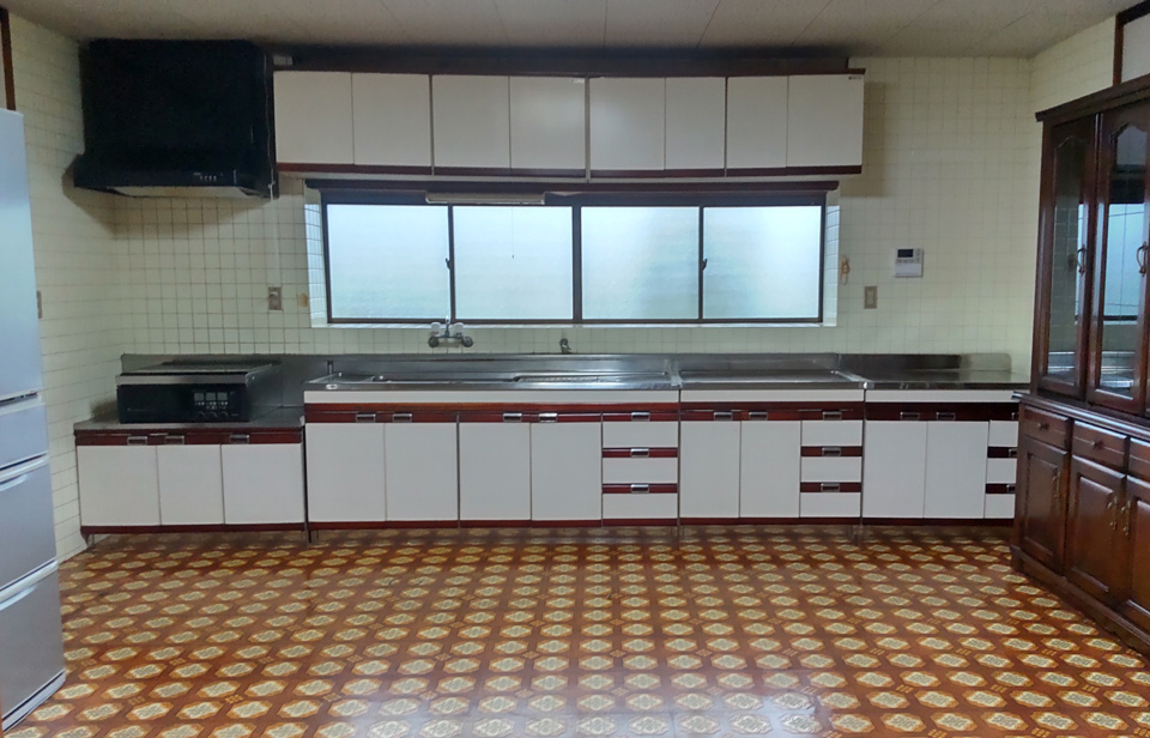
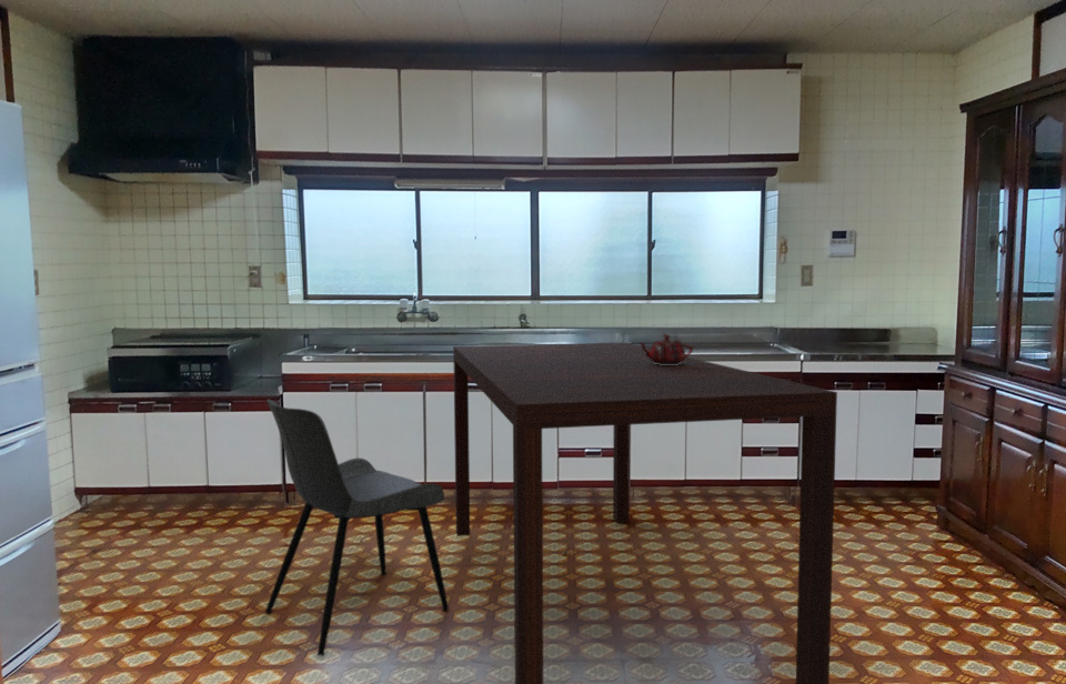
+ dining table [452,342,838,684]
+ dining chair [264,399,450,656]
+ teapot [637,333,694,365]
